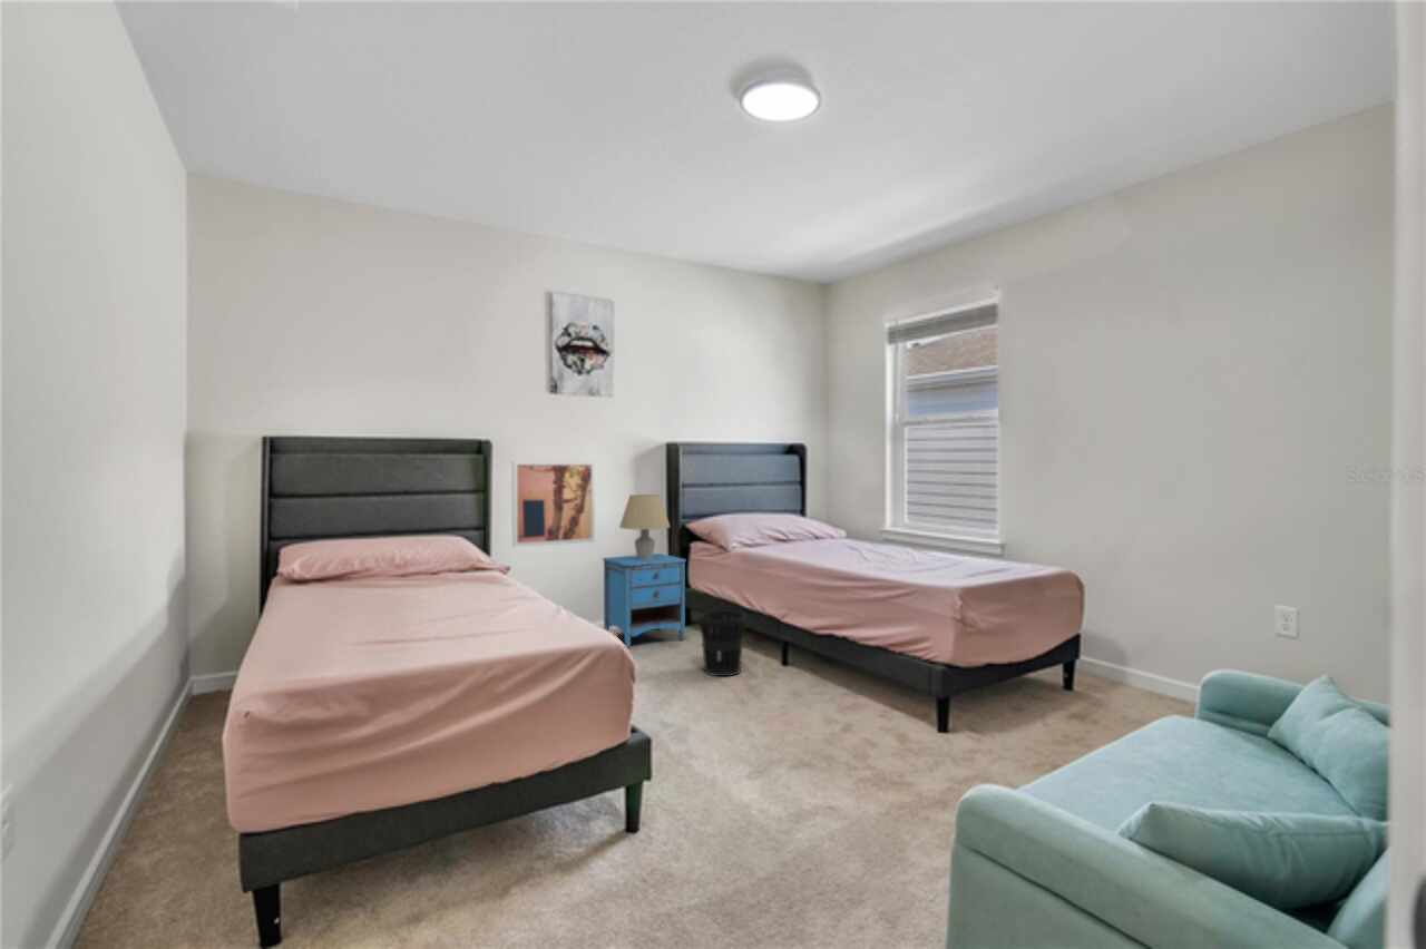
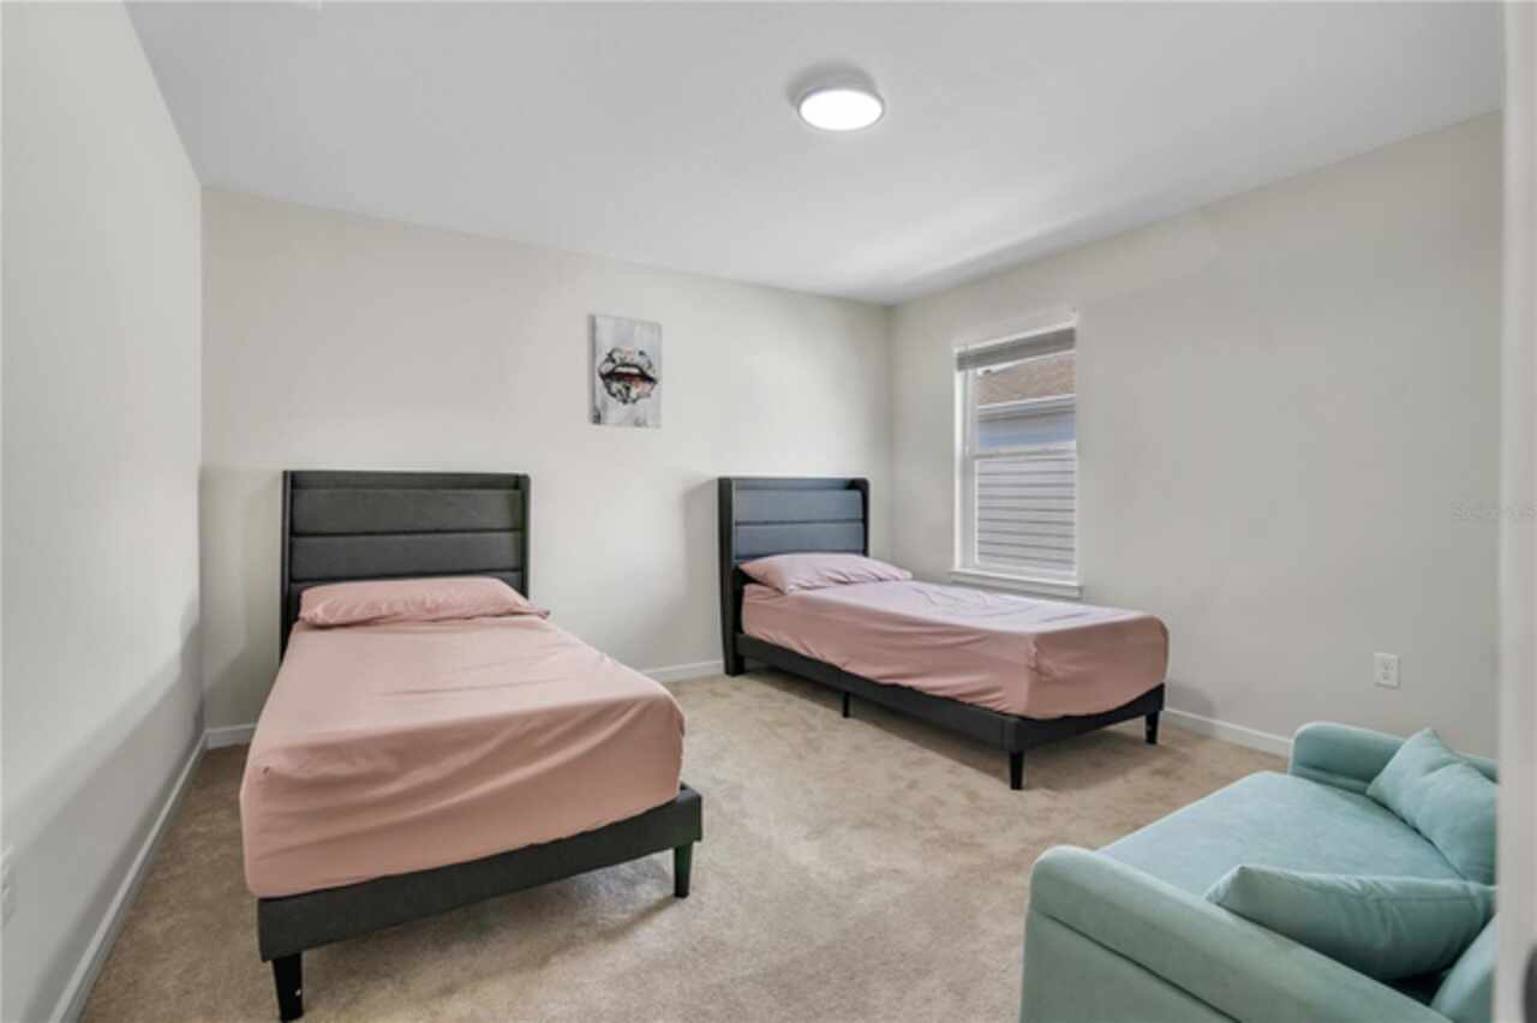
- nightstand [602,552,687,649]
- table lamp [618,493,671,560]
- wastebasket [697,609,748,677]
- wall art [511,460,596,548]
